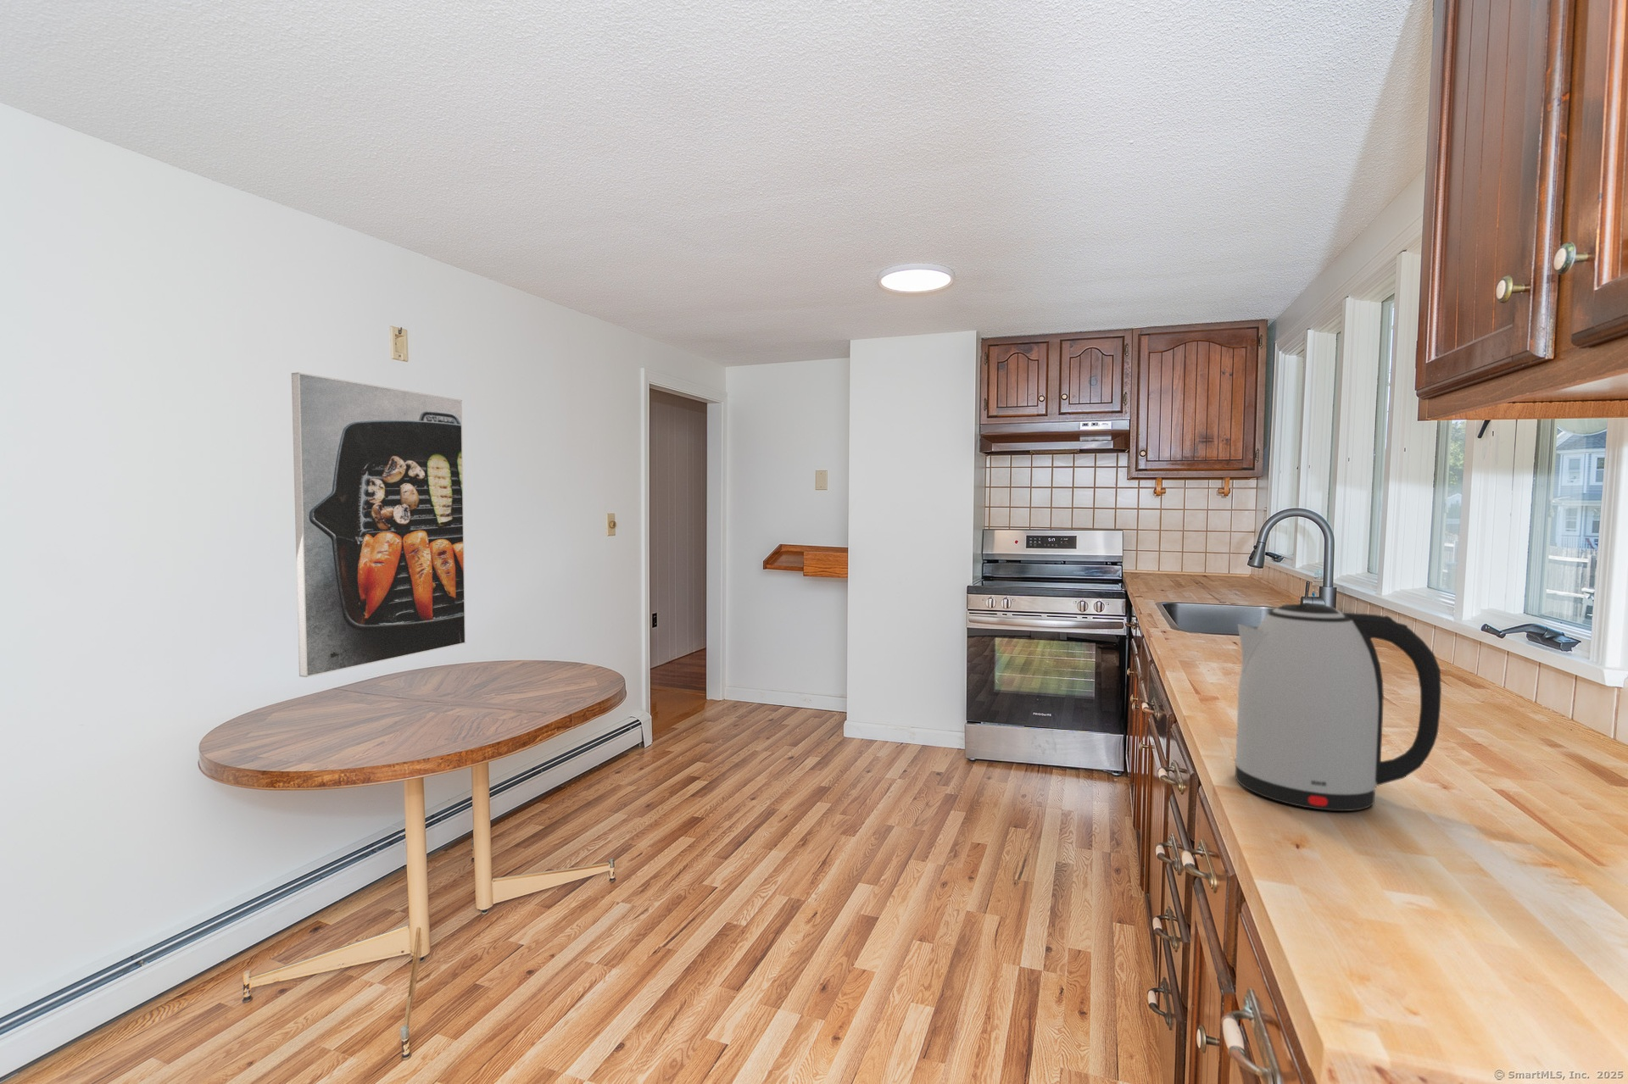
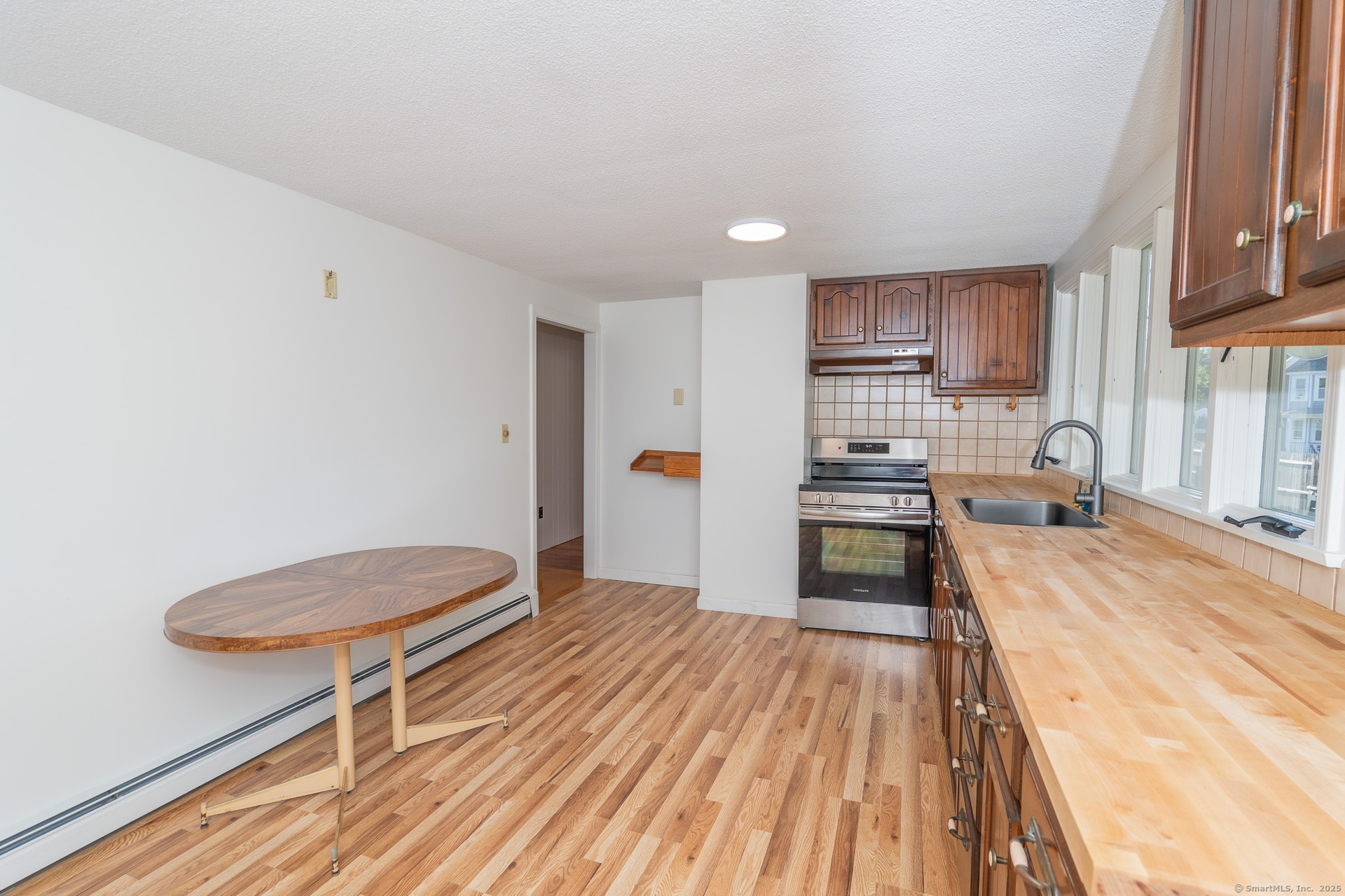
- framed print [290,373,466,678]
- kettle [1233,601,1443,812]
